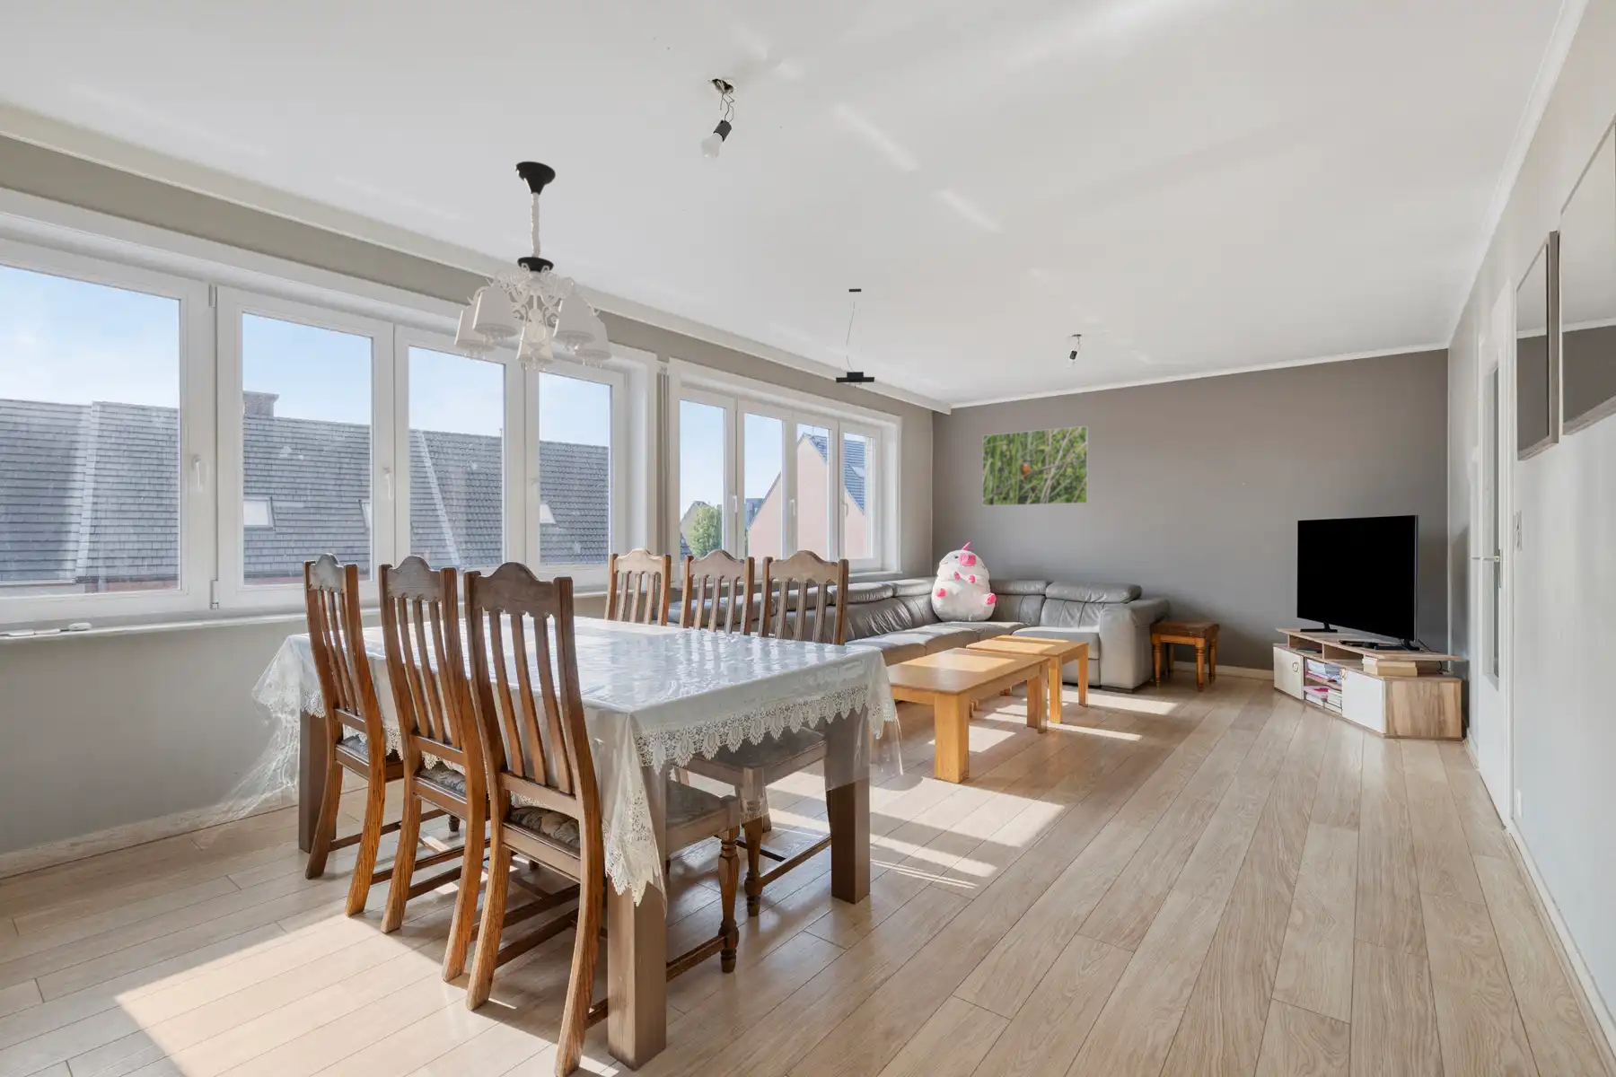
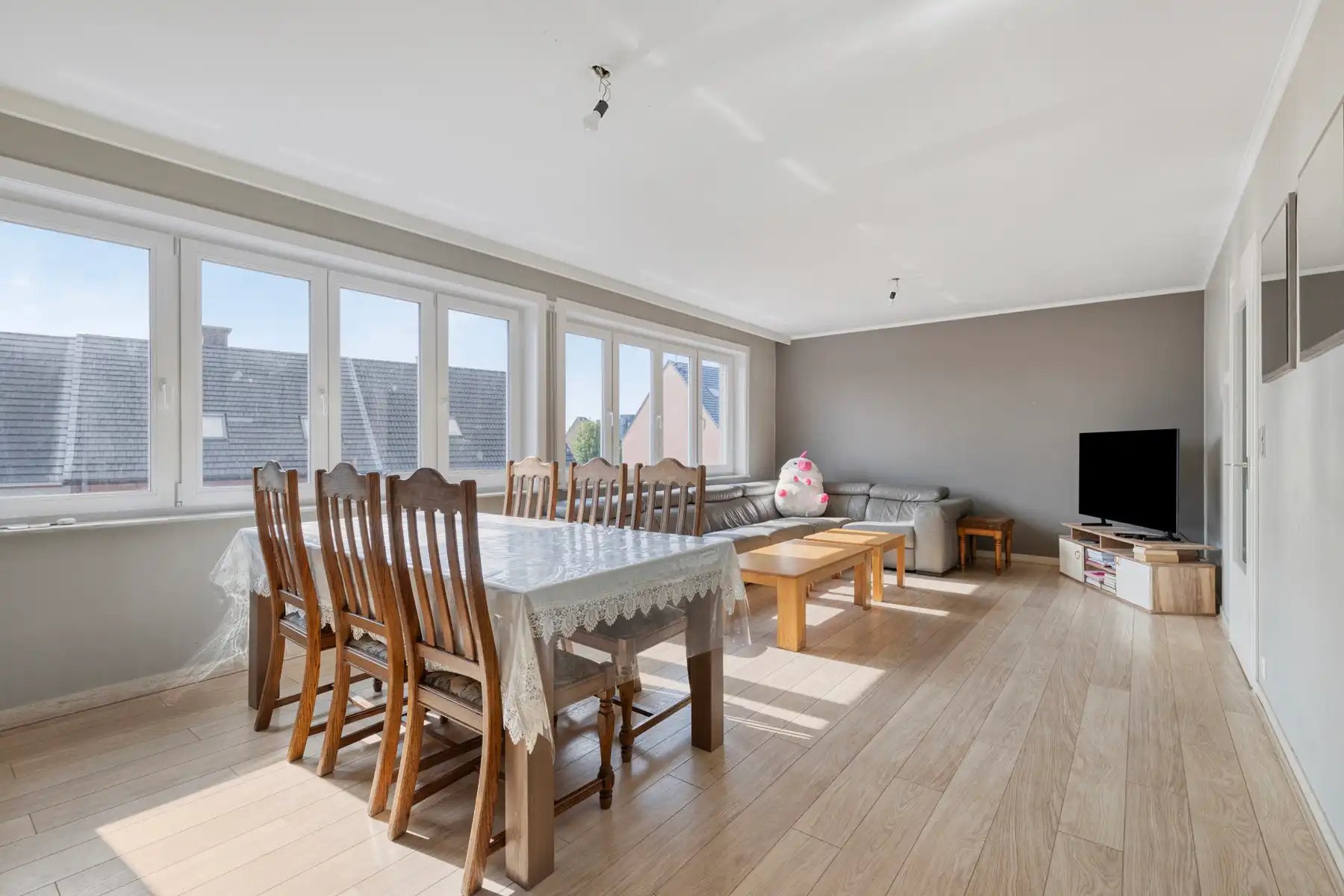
- chandelier [453,161,612,374]
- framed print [981,426,1089,507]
- pendant lamp [834,288,875,388]
